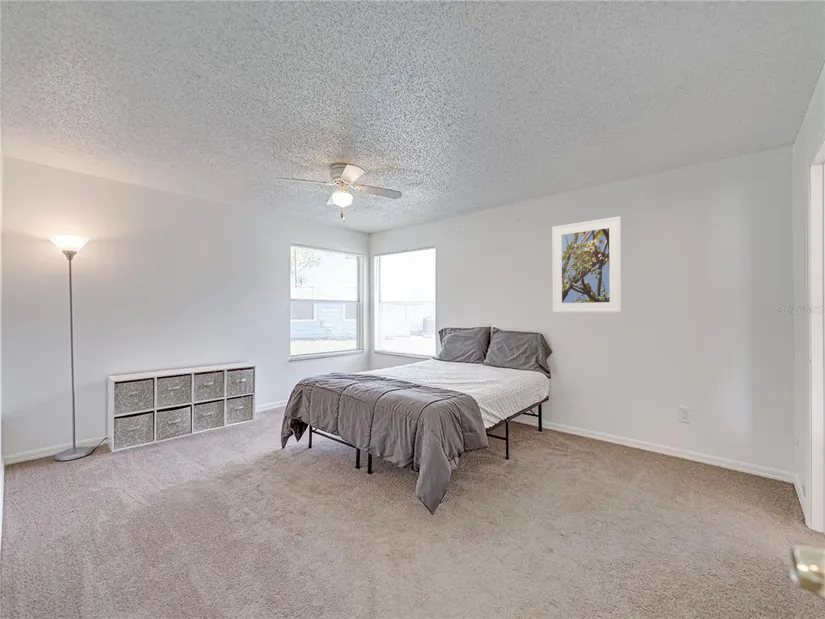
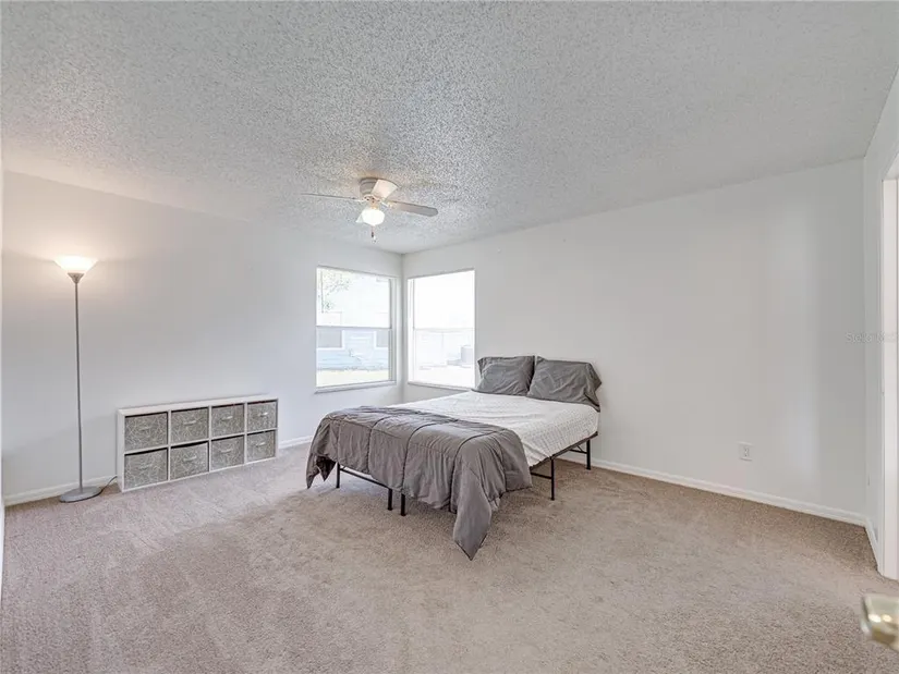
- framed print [551,215,622,313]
